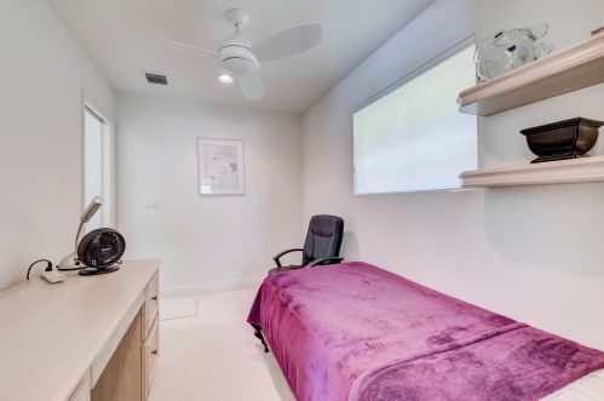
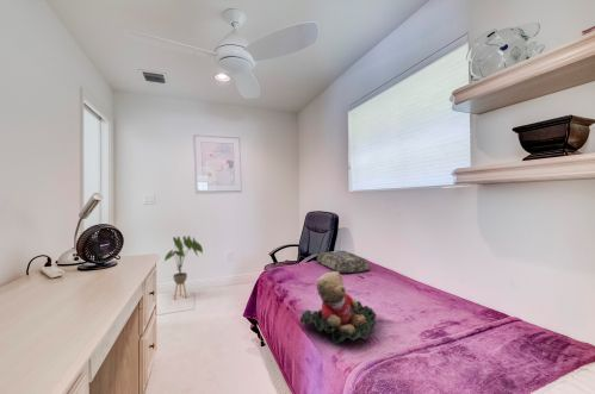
+ teddy bear [299,270,377,345]
+ house plant [163,234,204,300]
+ cushion [316,250,372,274]
